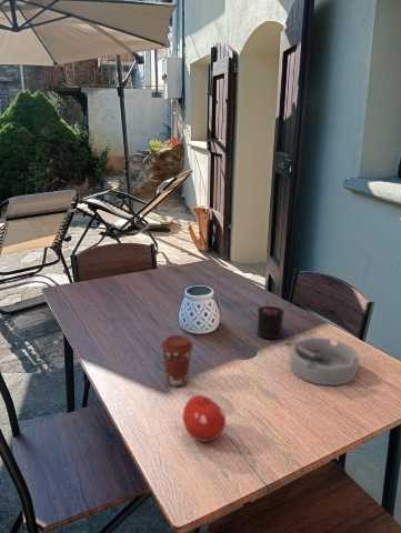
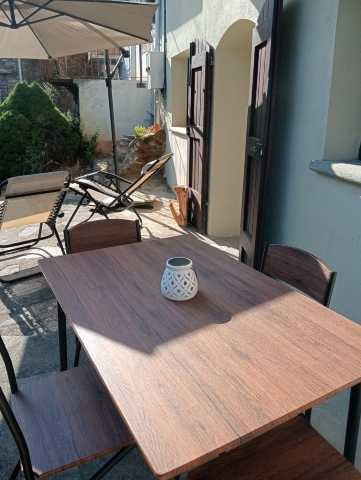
- ashtray [283,336,360,386]
- fruit [182,394,227,443]
- coffee cup [160,334,194,388]
- candle [257,301,285,340]
